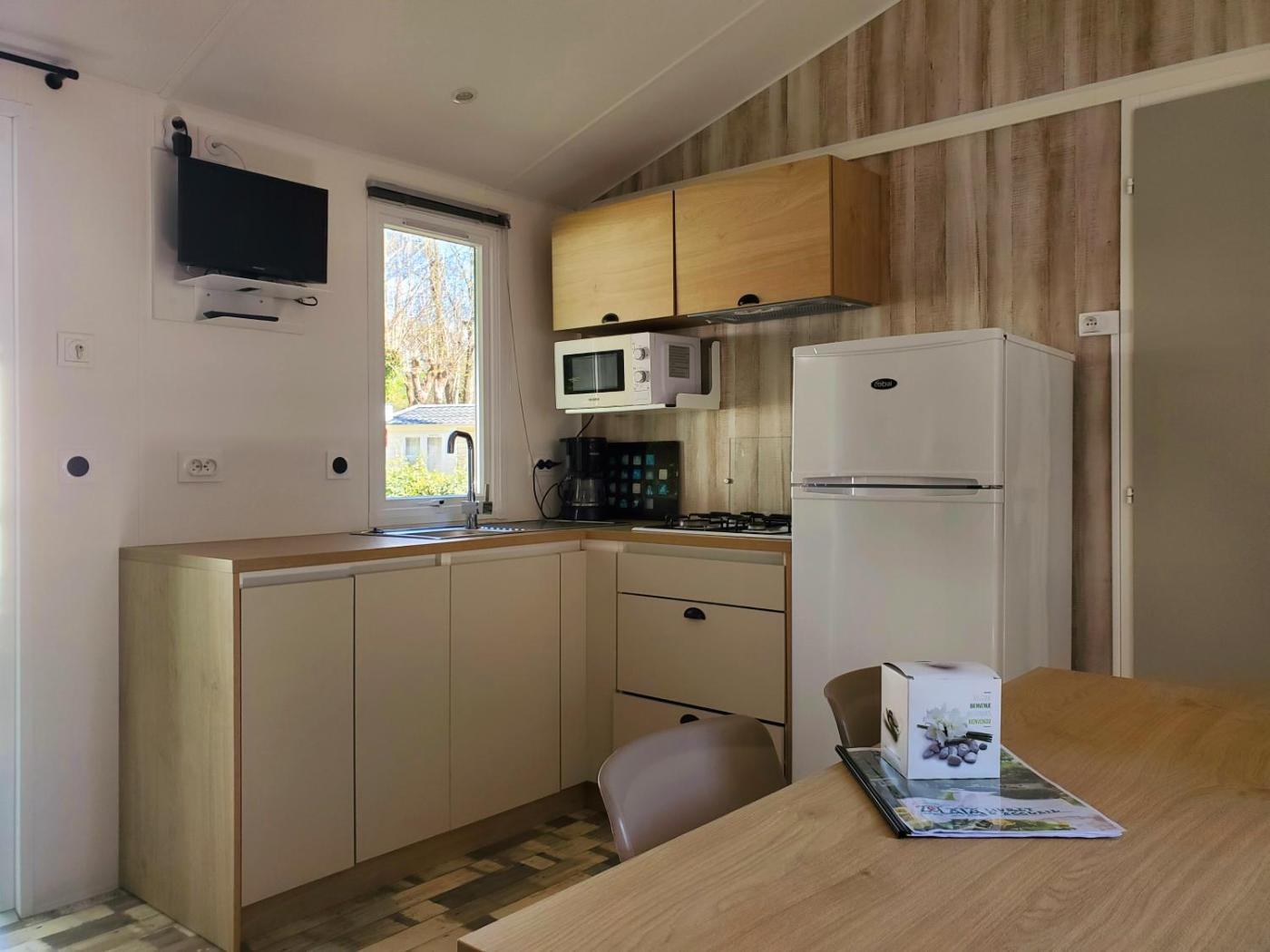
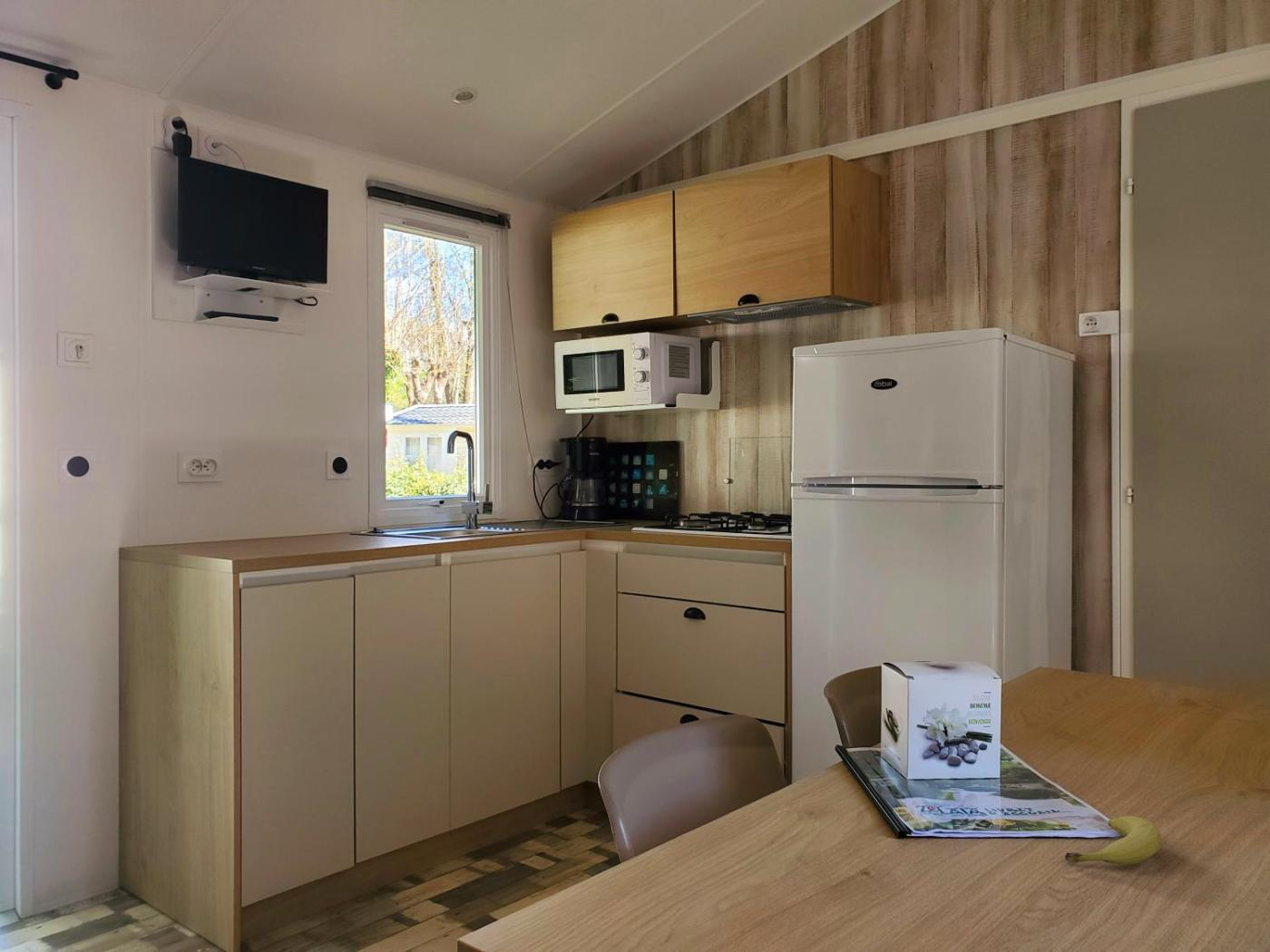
+ fruit [1064,815,1162,866]
